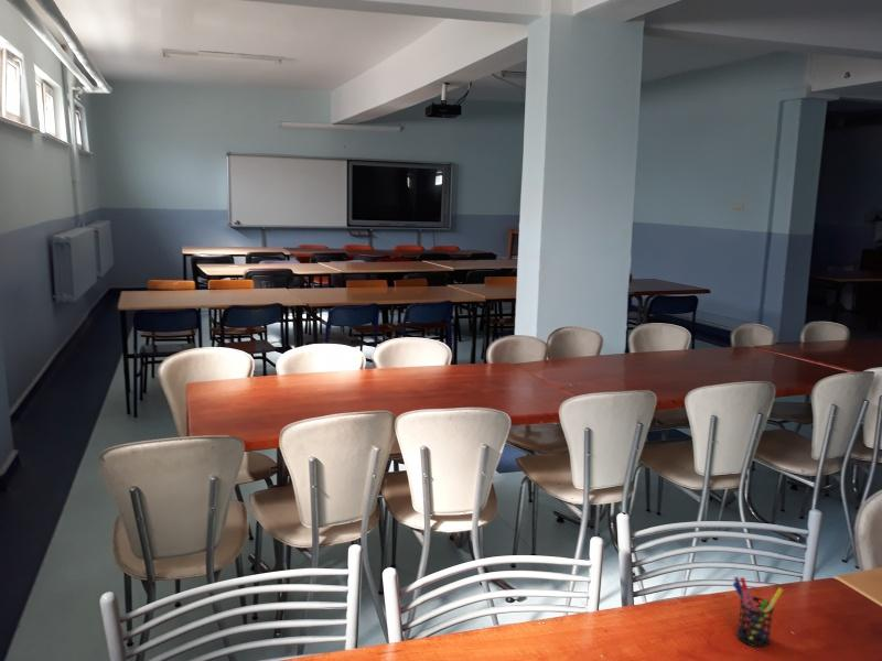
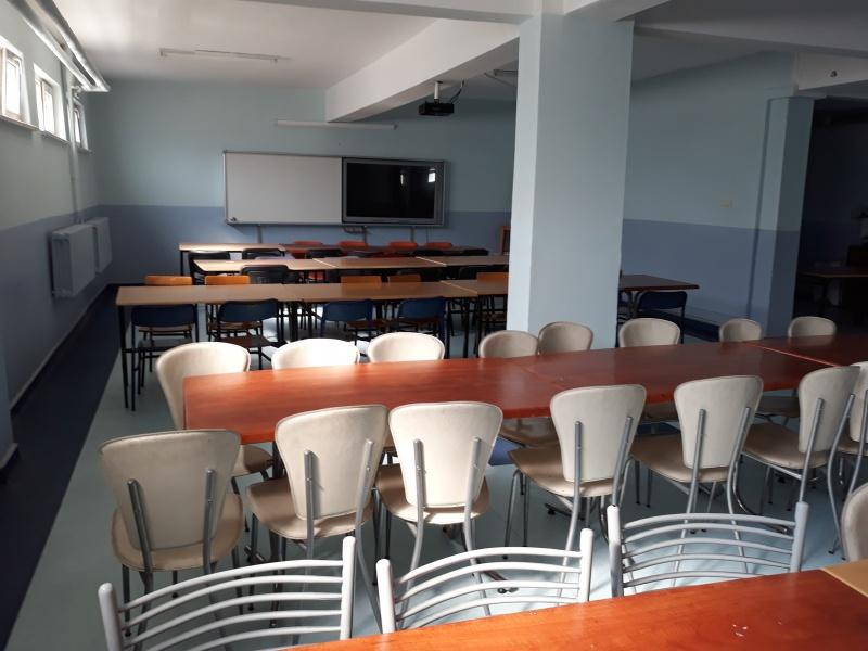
- pen holder [732,576,784,648]
